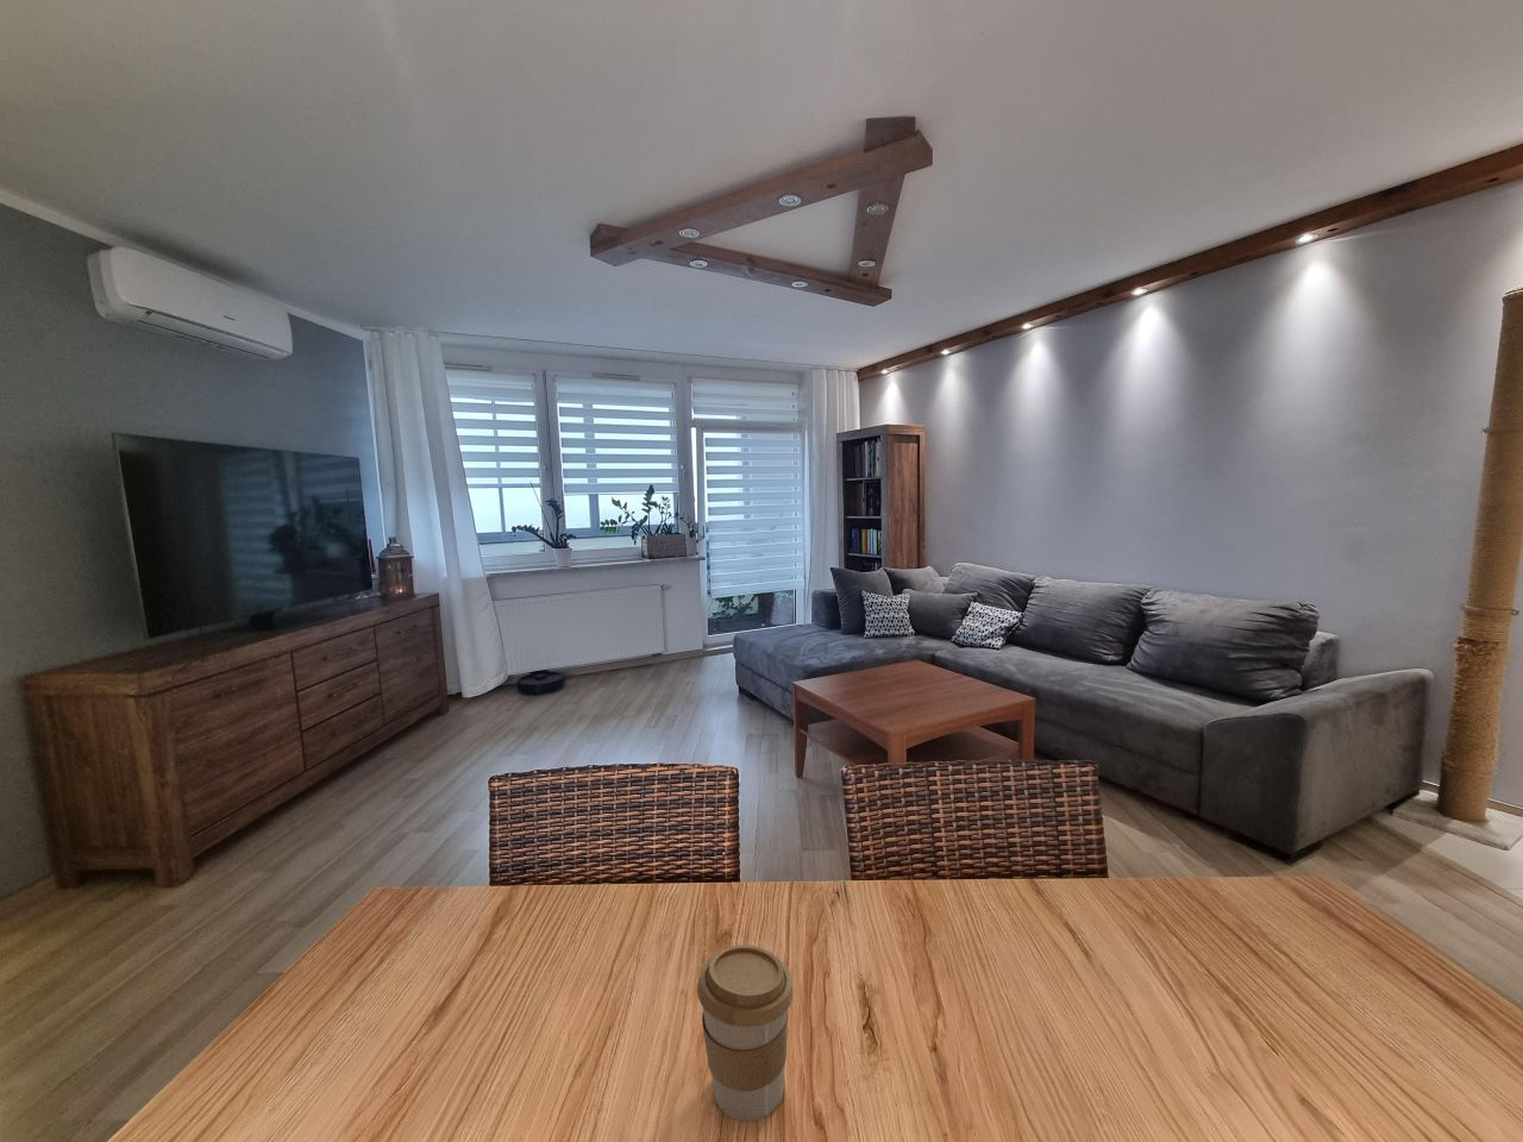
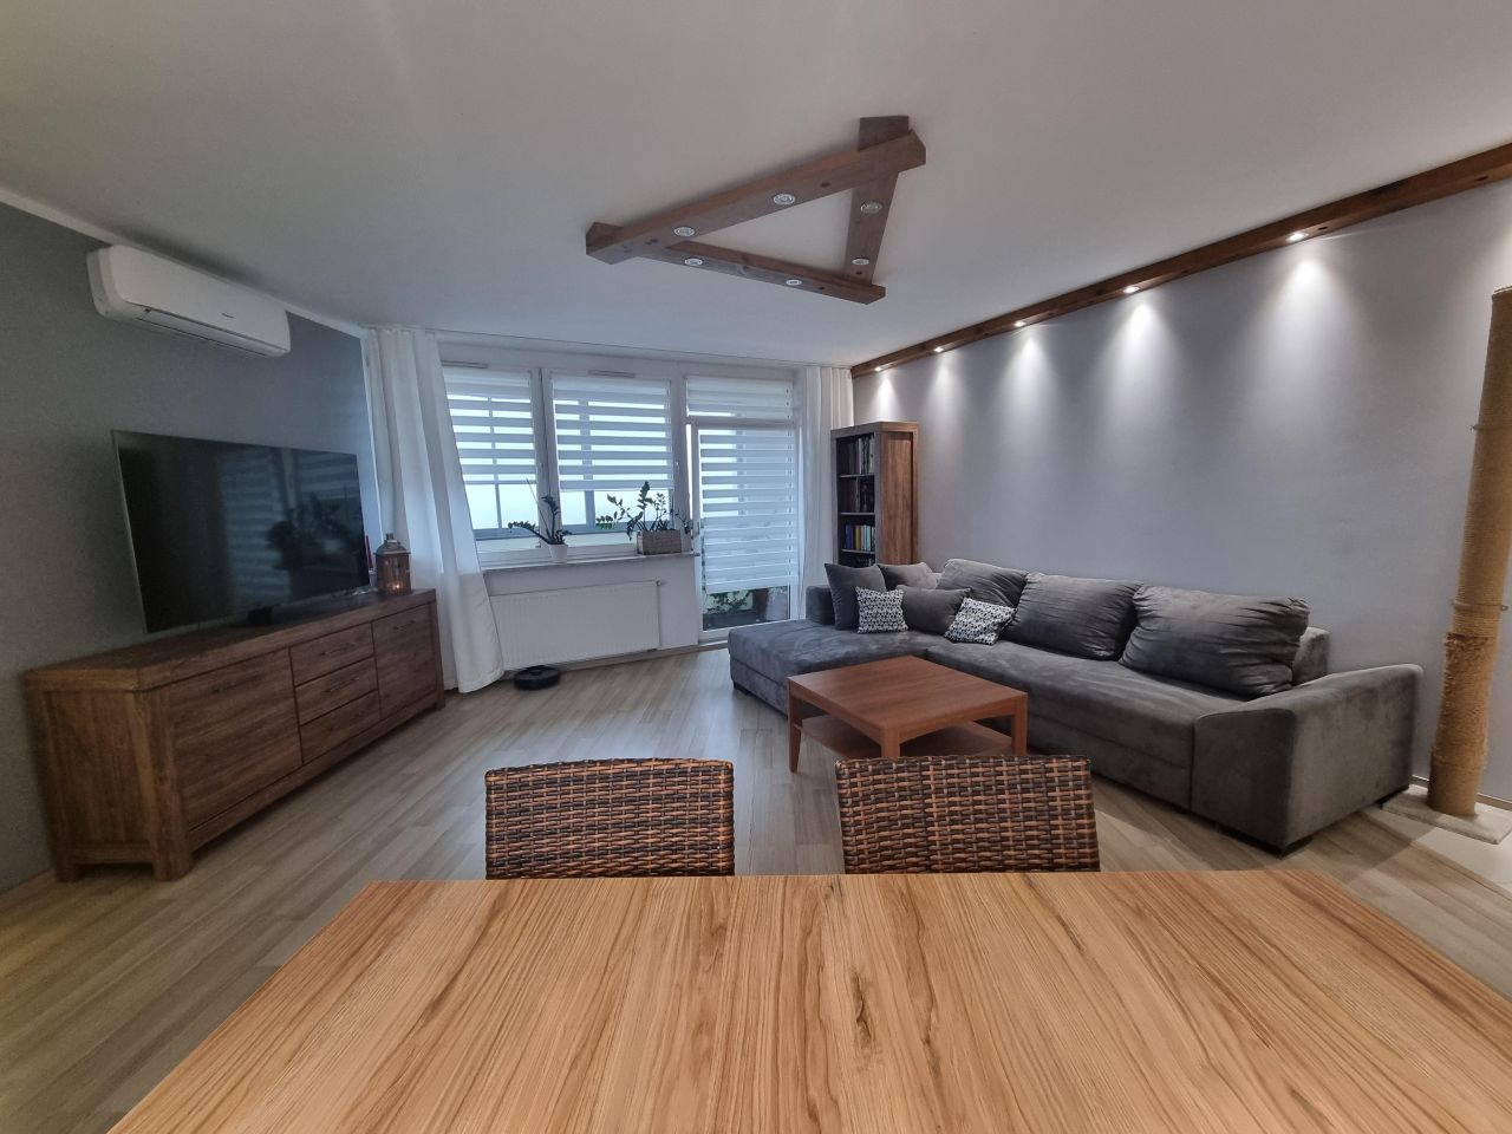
- coffee cup [696,944,795,1122]
